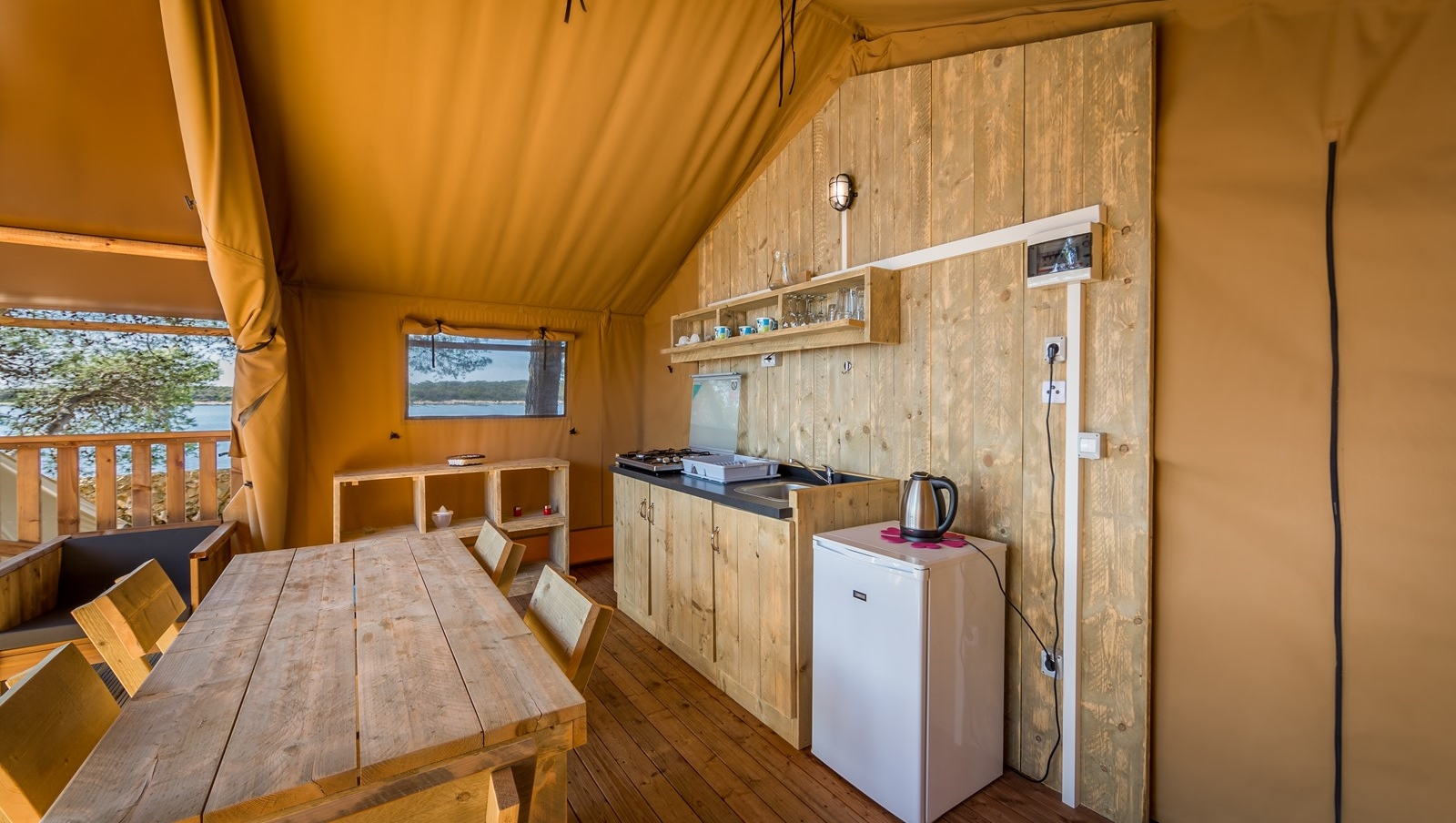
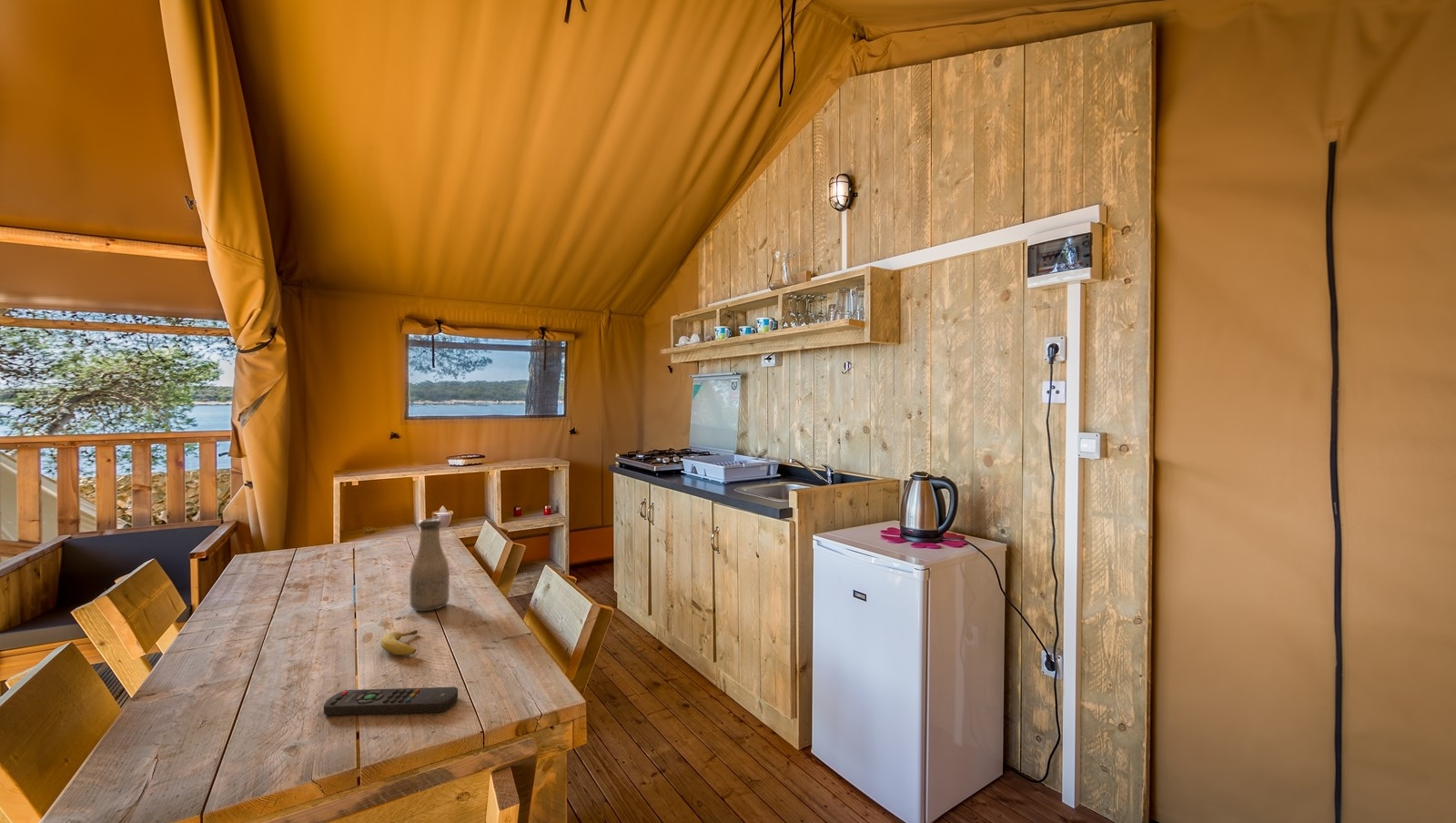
+ bottle [409,518,450,612]
+ fruit [380,629,419,656]
+ remote control [323,686,459,716]
